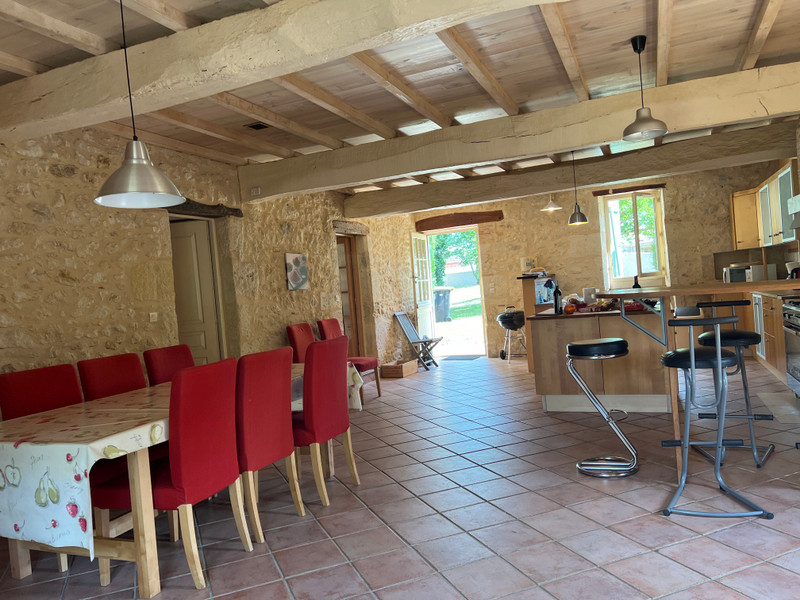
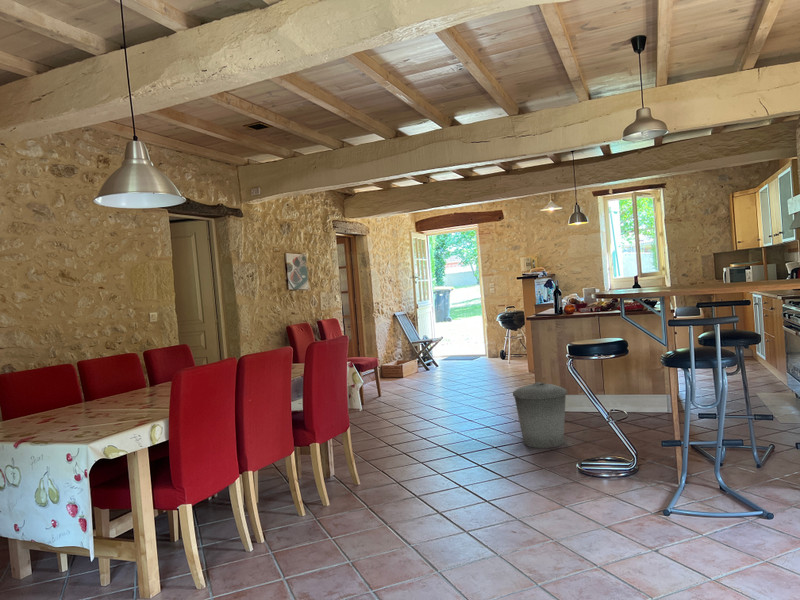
+ trash can [512,381,568,449]
